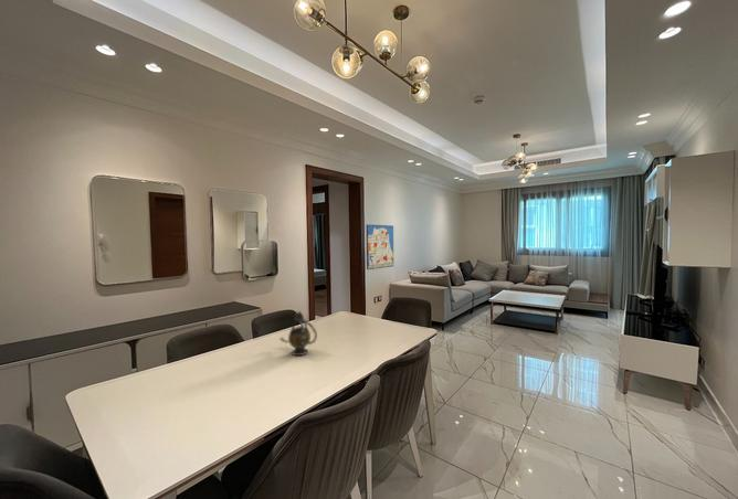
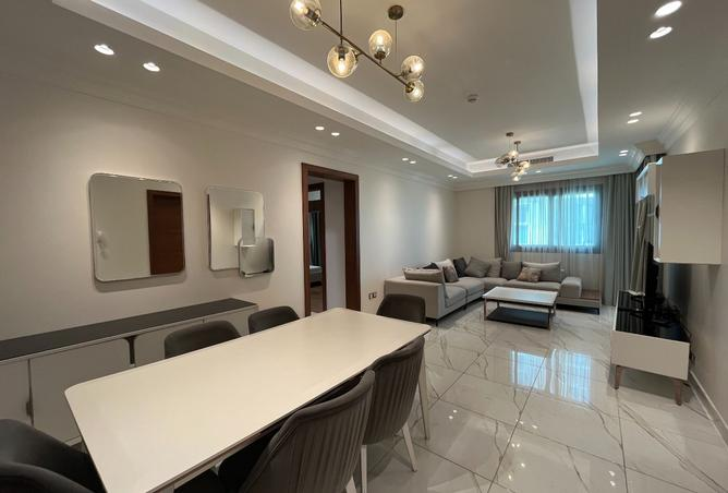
- wall art [366,223,394,270]
- teapot [280,310,318,357]
